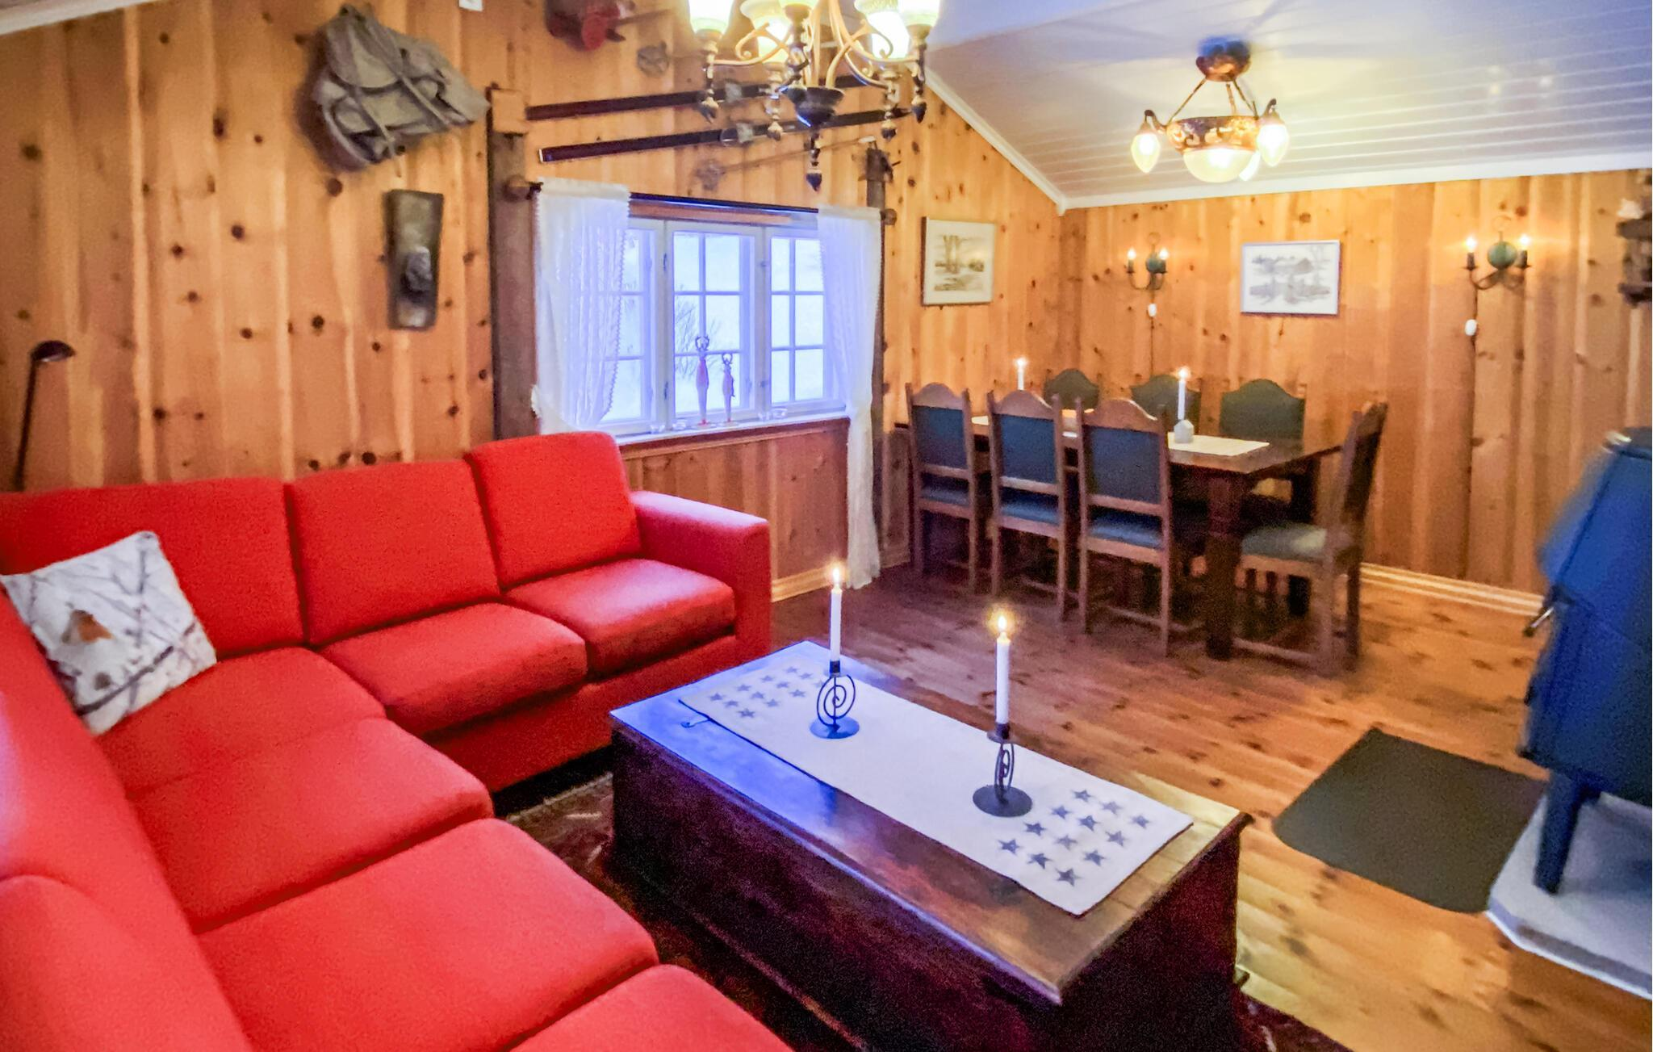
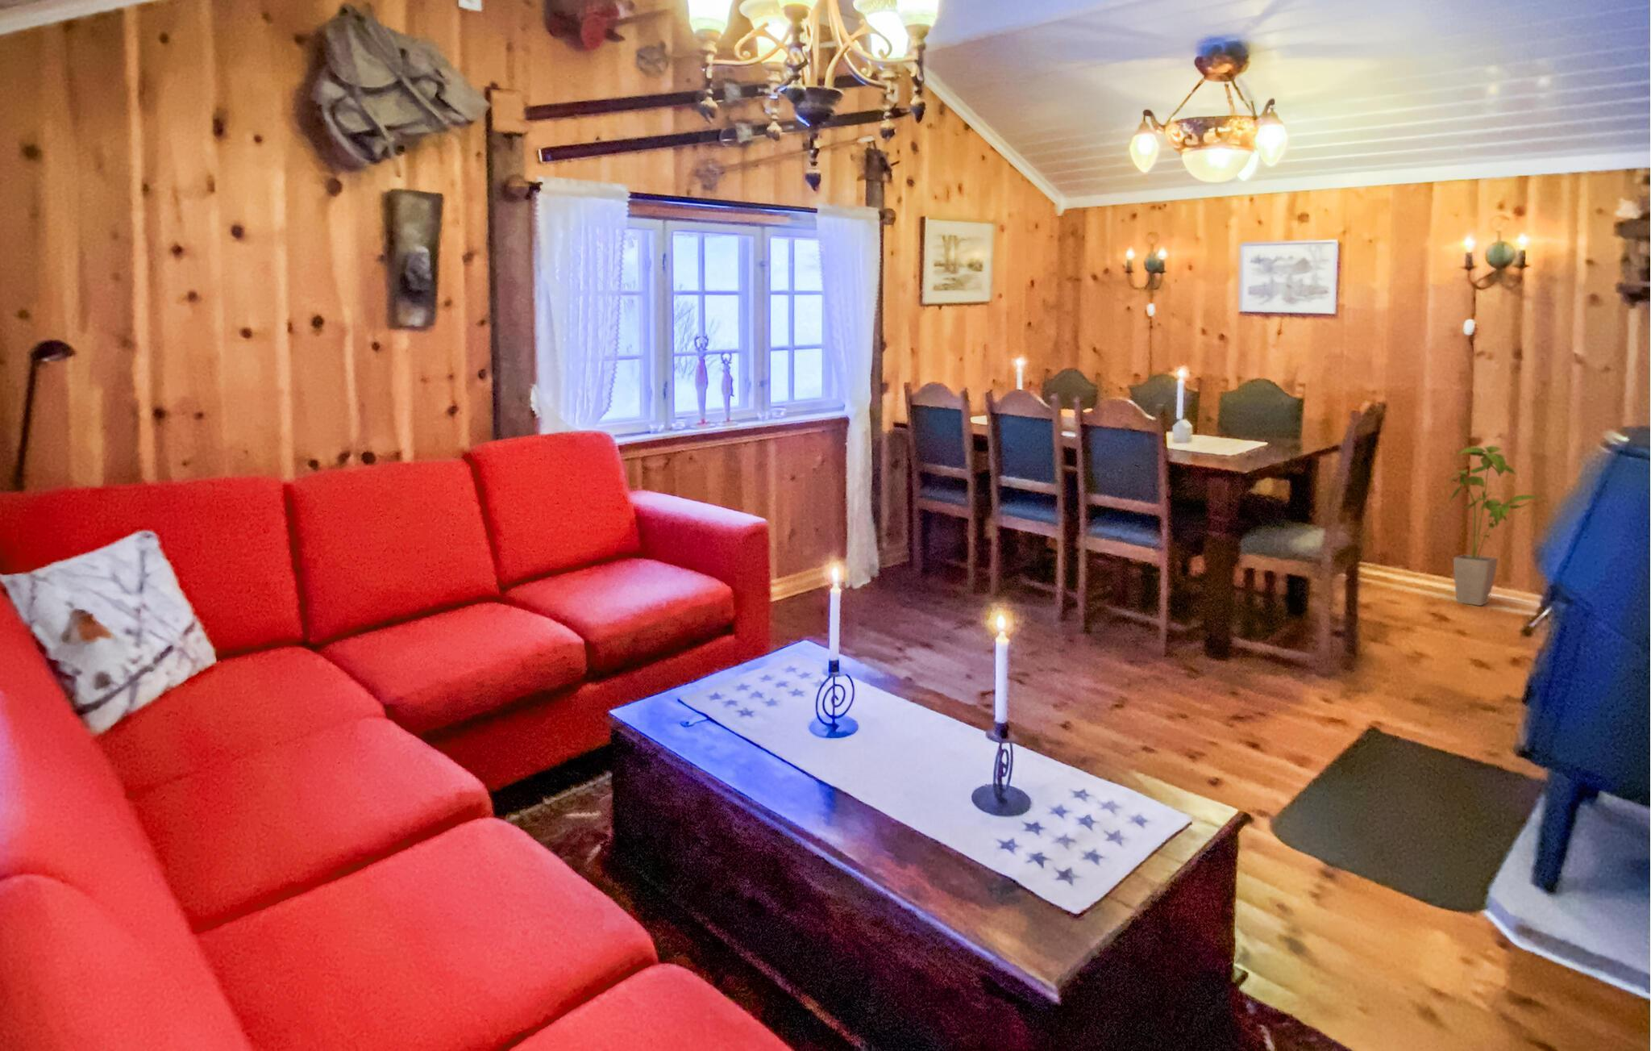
+ house plant [1448,445,1549,607]
